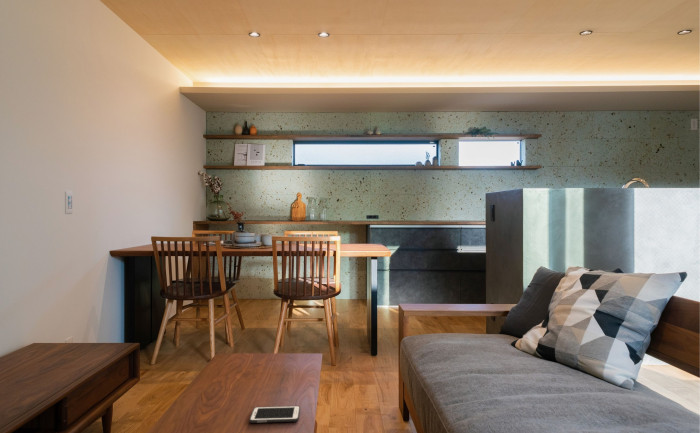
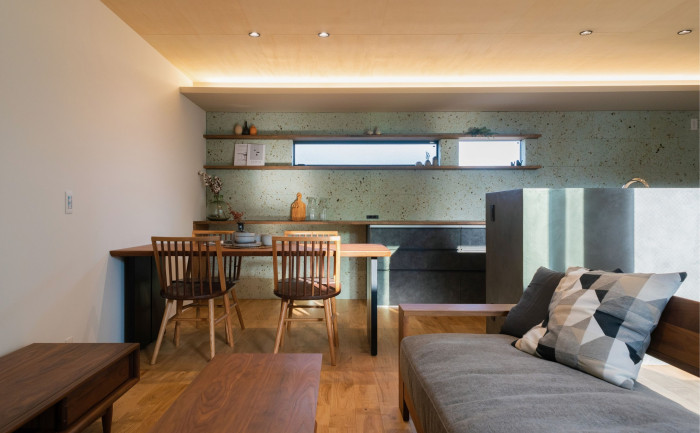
- cell phone [248,405,301,424]
